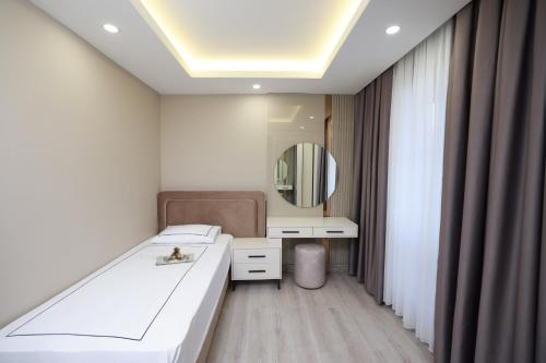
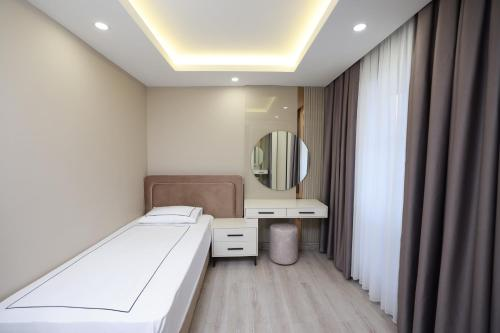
- teddy bear [155,245,195,266]
